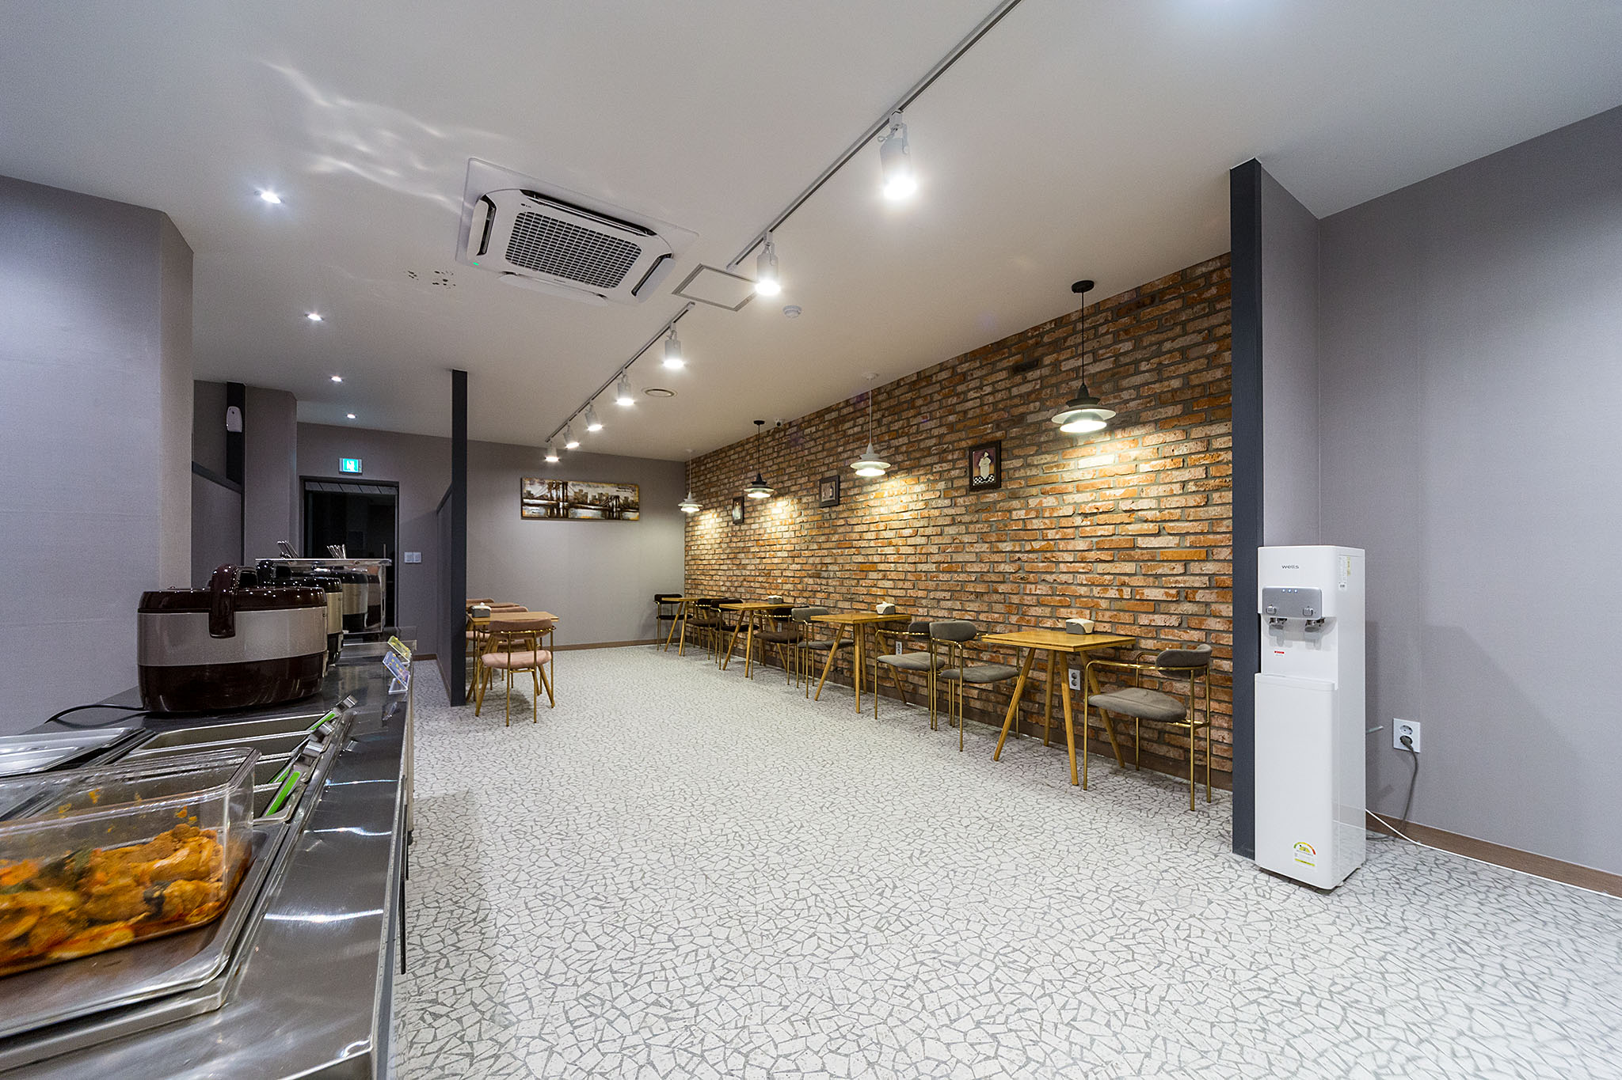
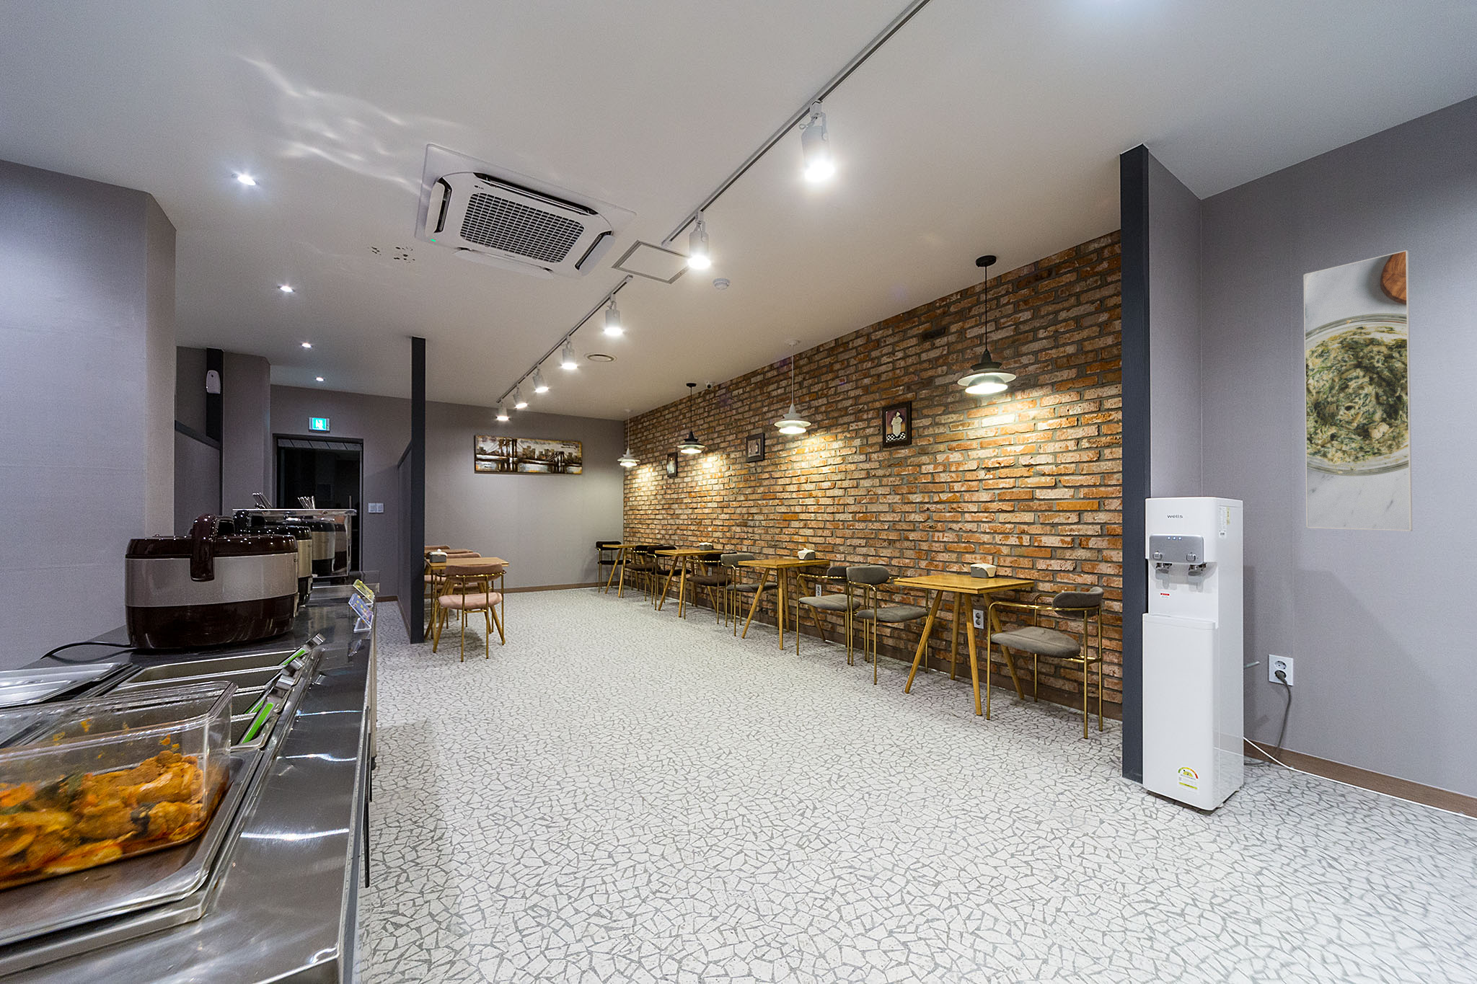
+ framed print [1302,249,1413,532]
